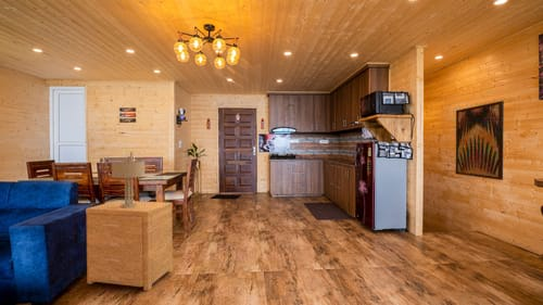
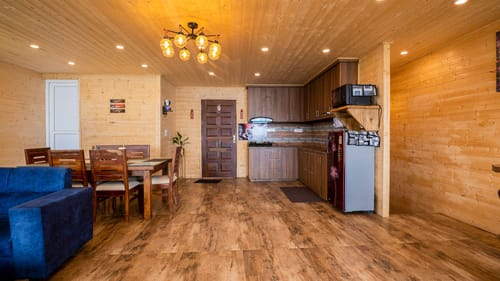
- table lamp [111,151,146,208]
- side table [85,200,174,292]
- wall art [455,100,505,181]
